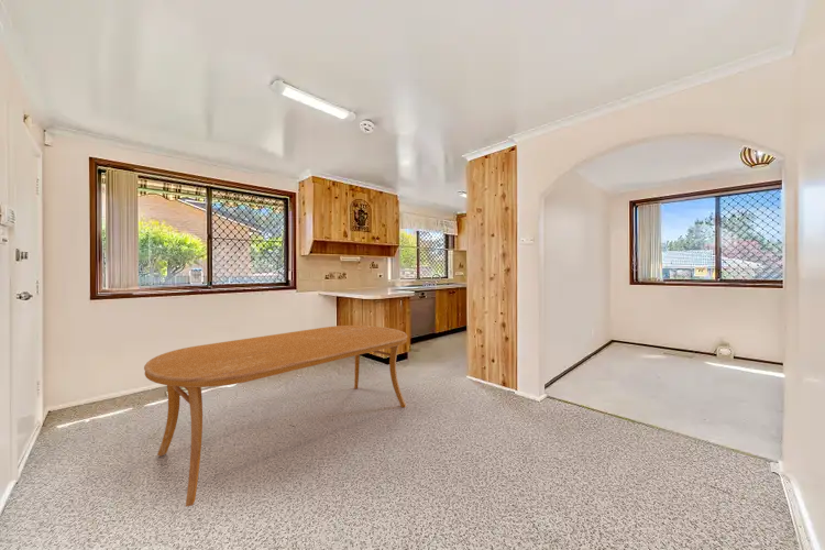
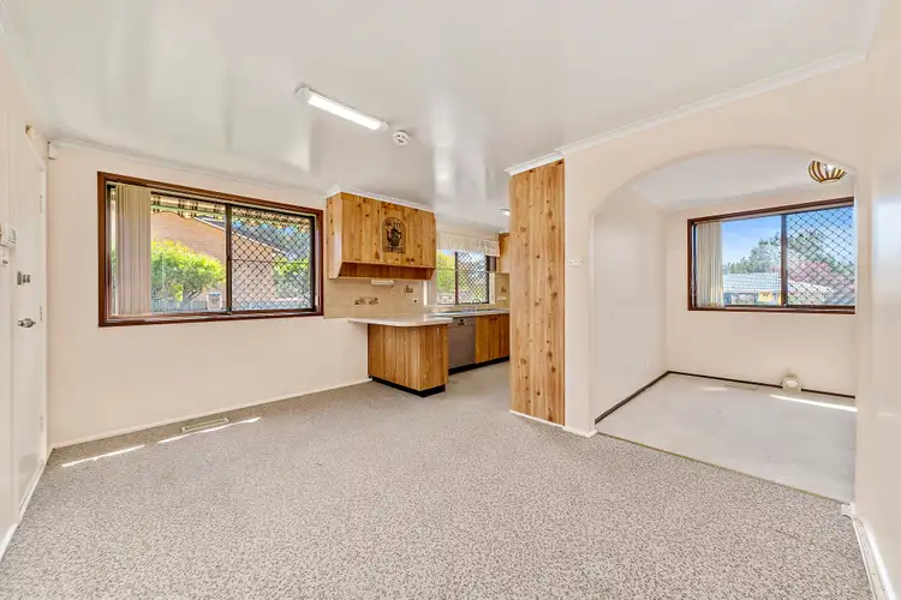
- dining table [143,324,408,508]
